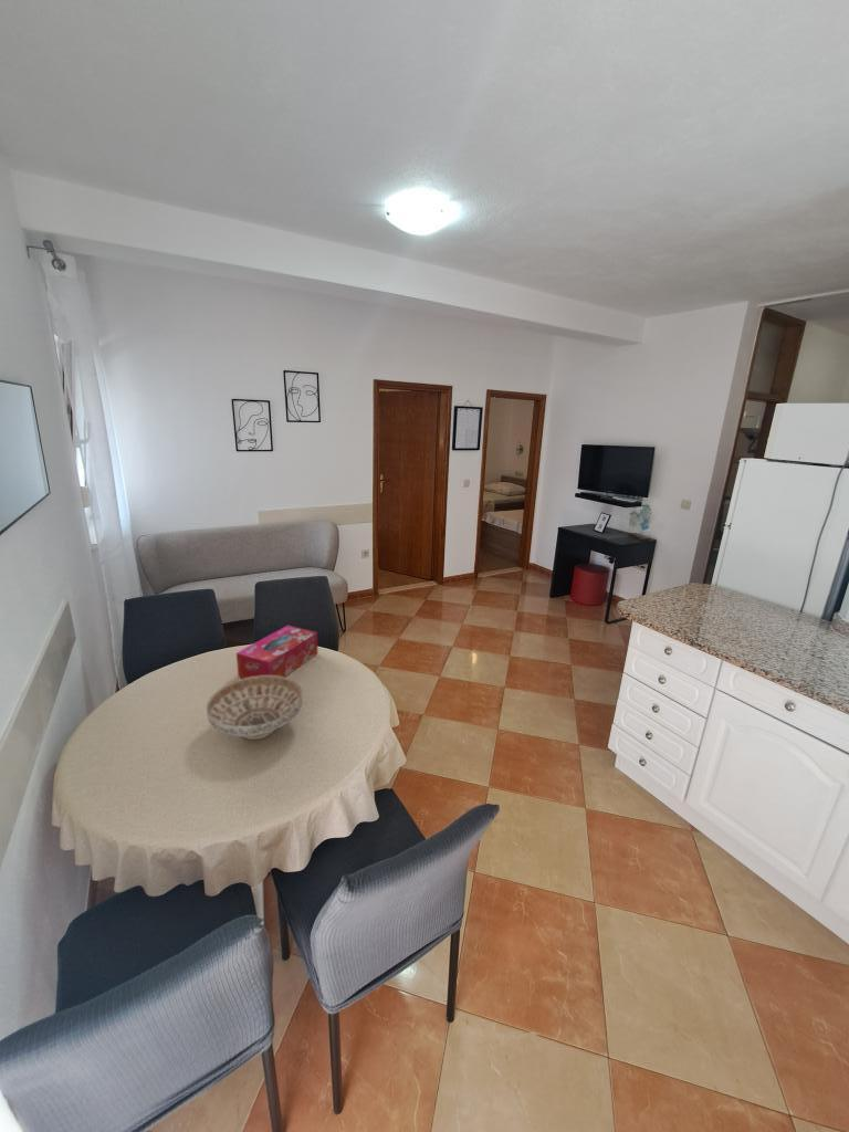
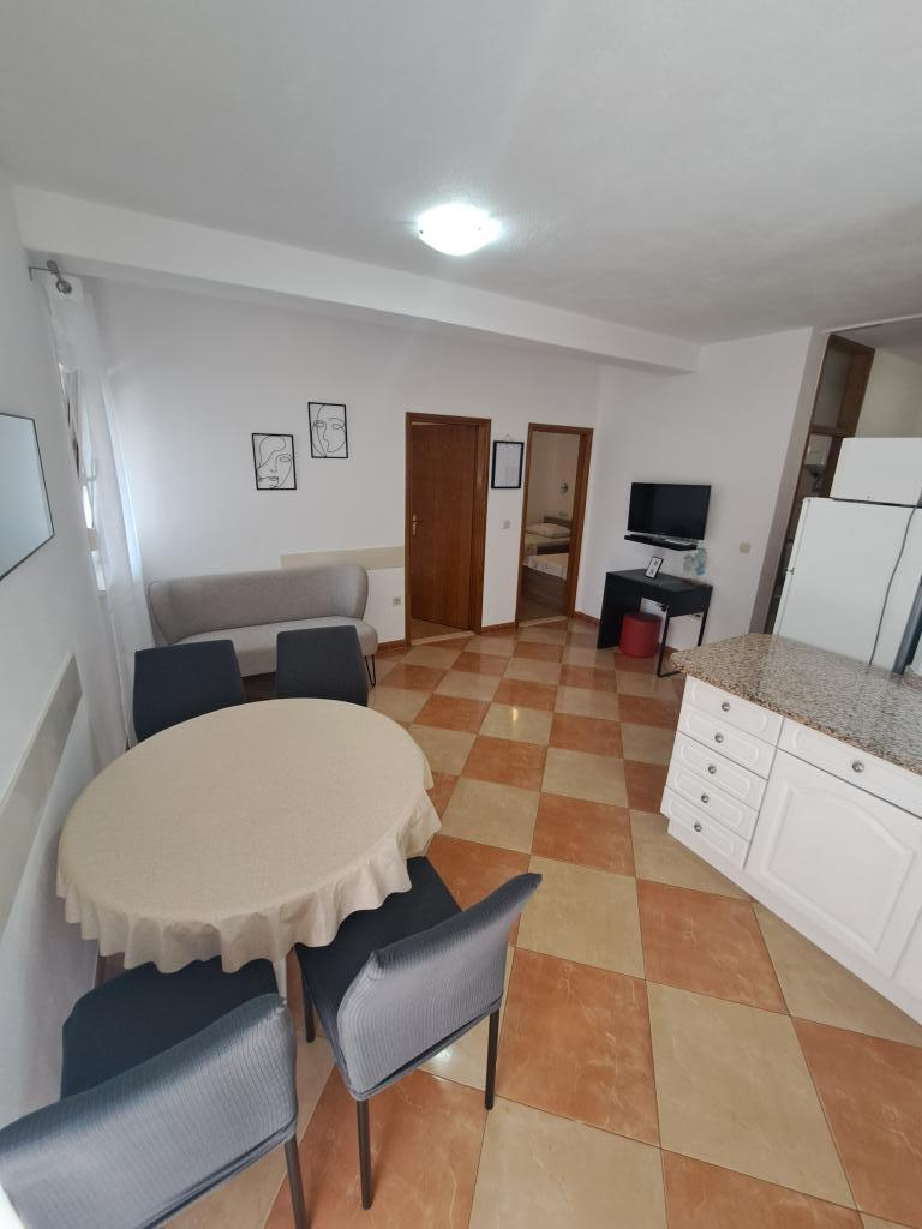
- tissue box [235,625,318,679]
- decorative bowl [206,675,304,741]
